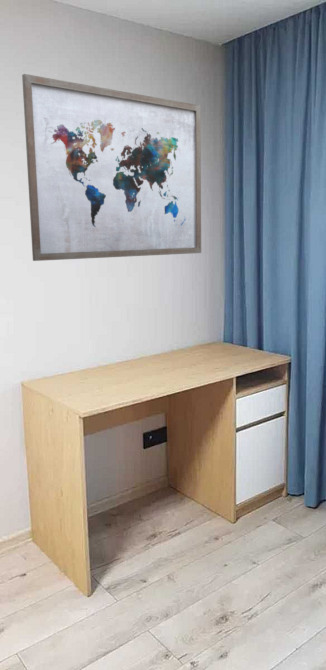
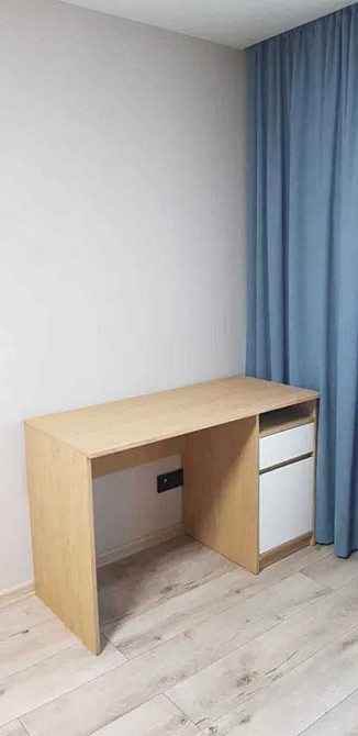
- wall art [21,73,202,262]
